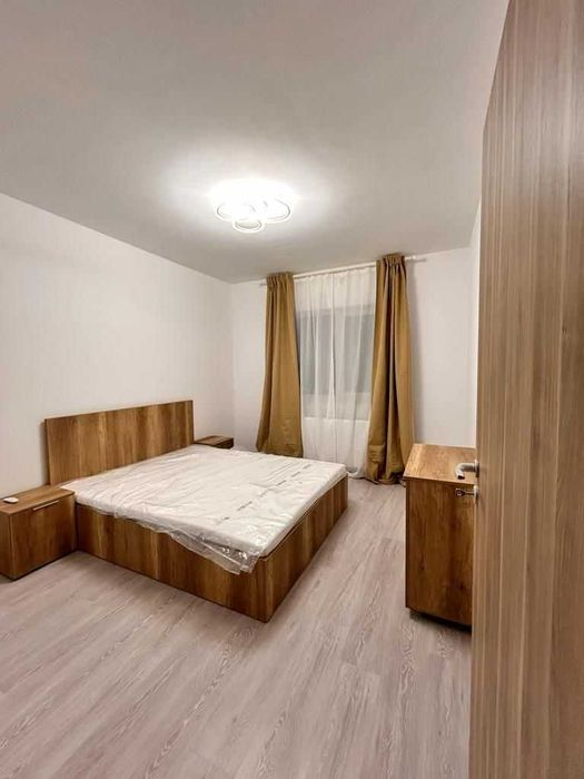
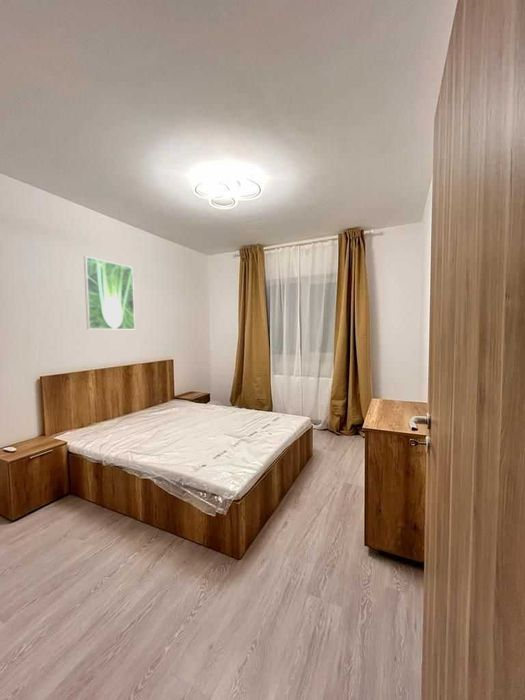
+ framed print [83,255,136,330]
